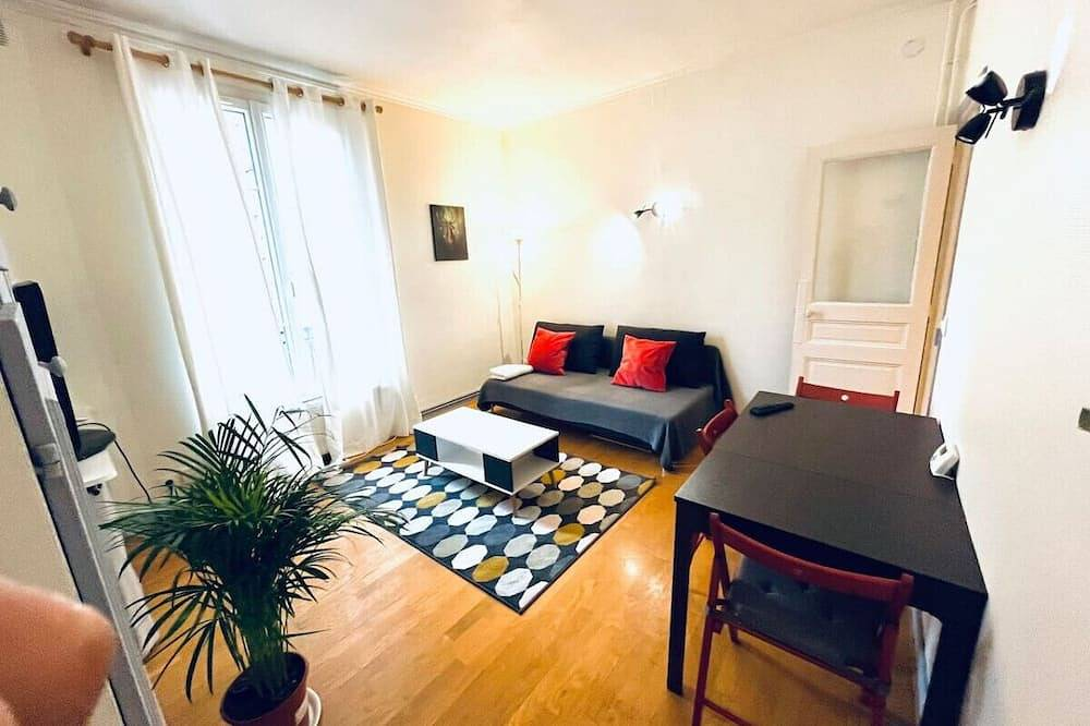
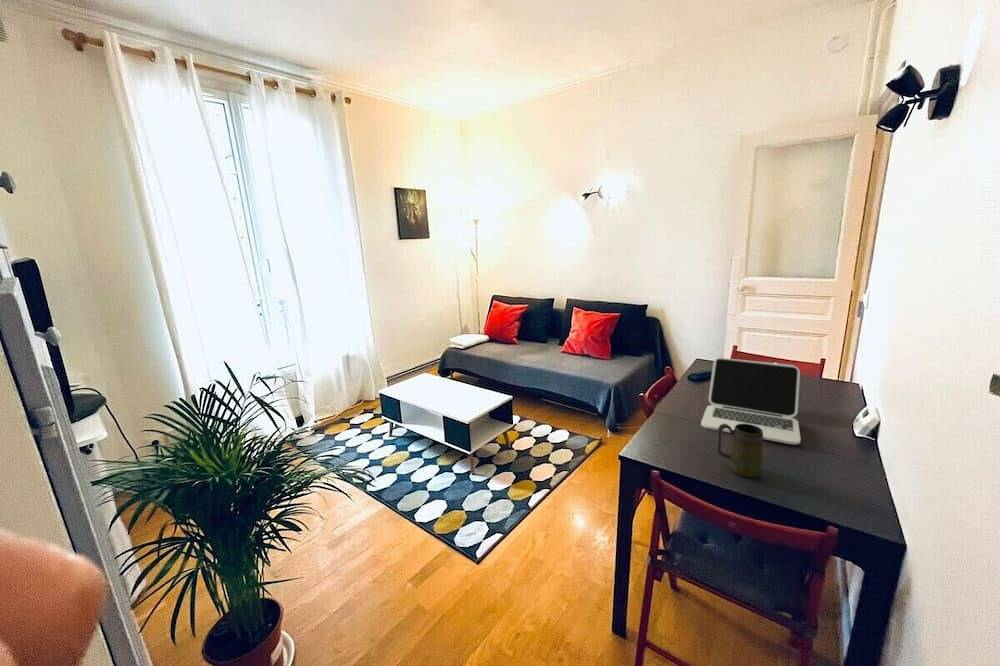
+ mug [716,424,764,478]
+ laptop [700,357,802,445]
